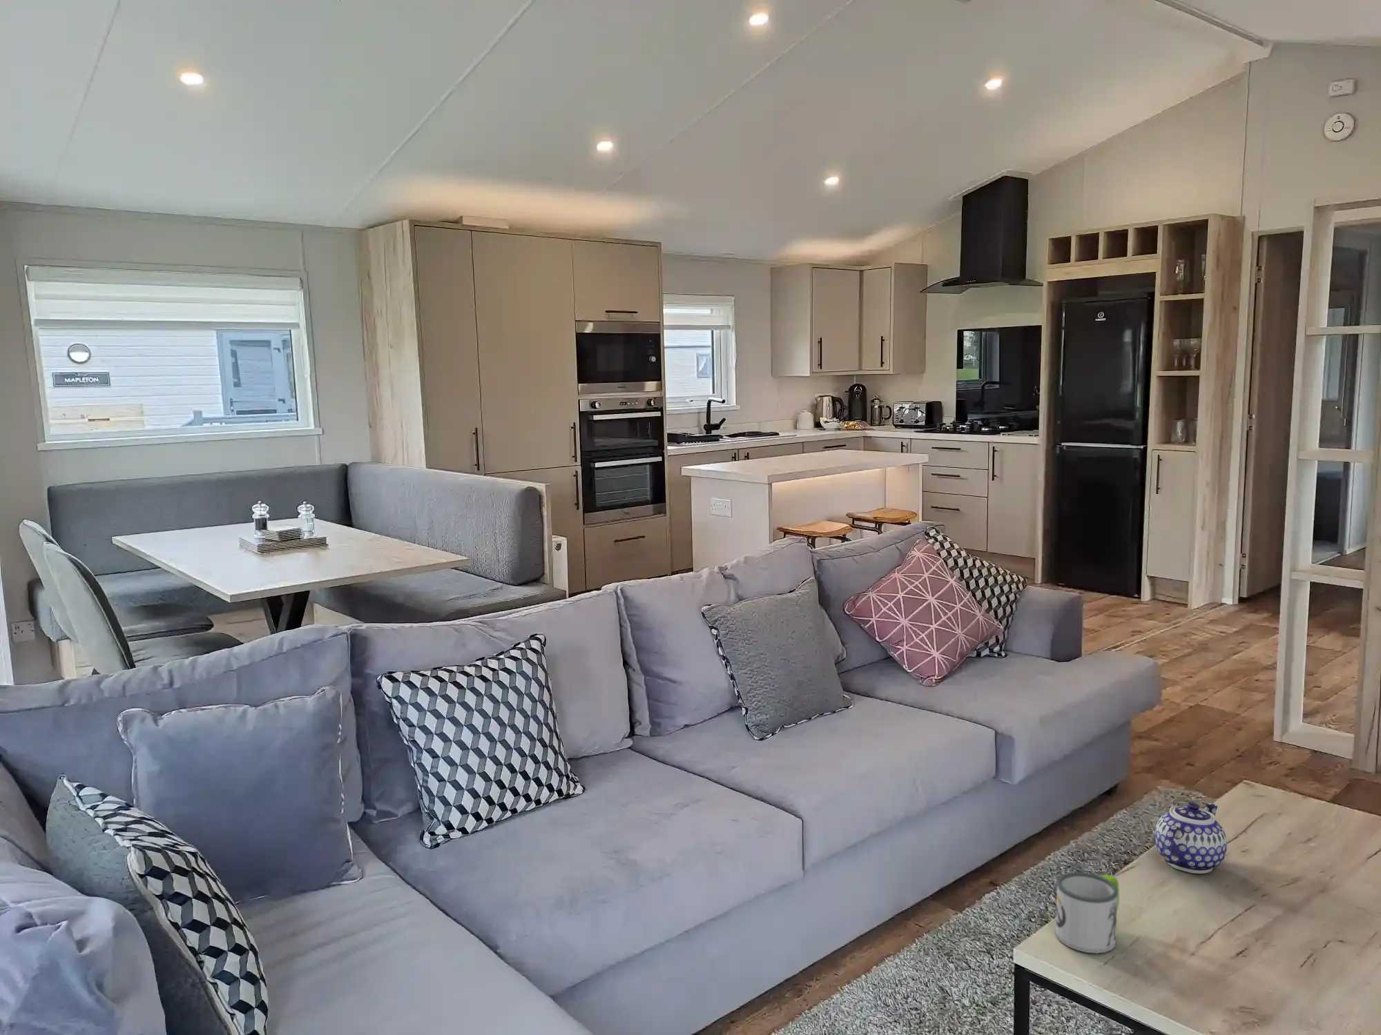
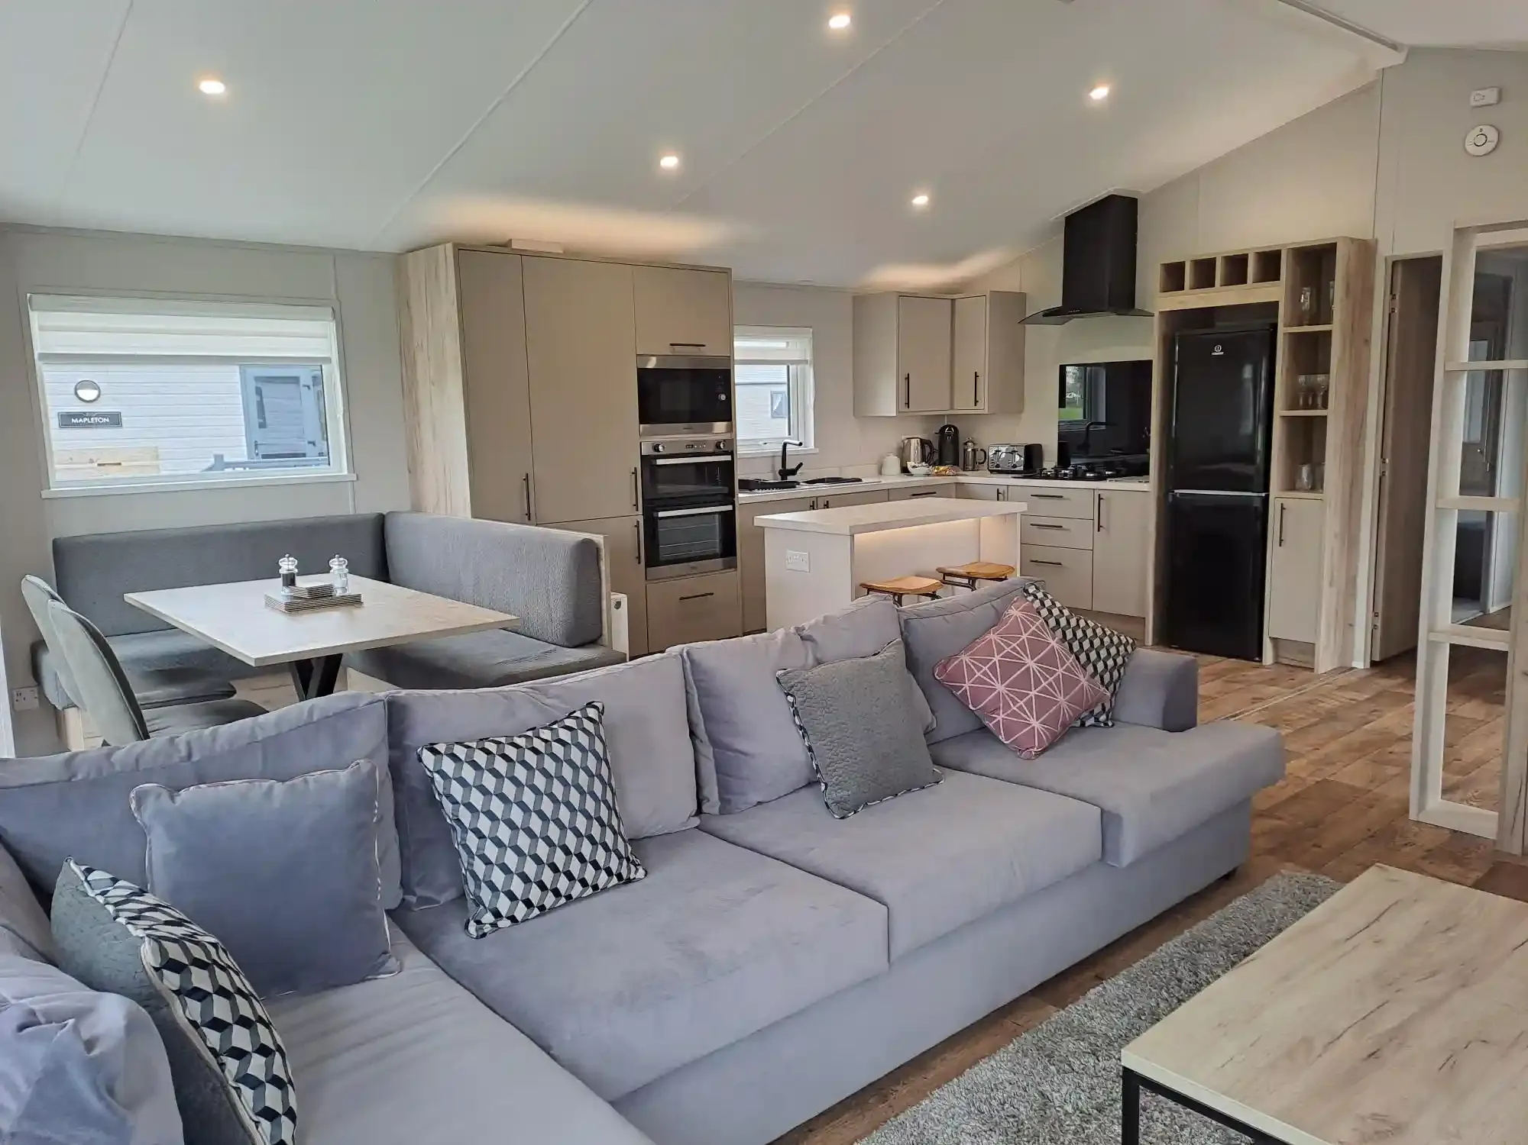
- teapot [1155,801,1228,874]
- mug [1055,872,1120,955]
